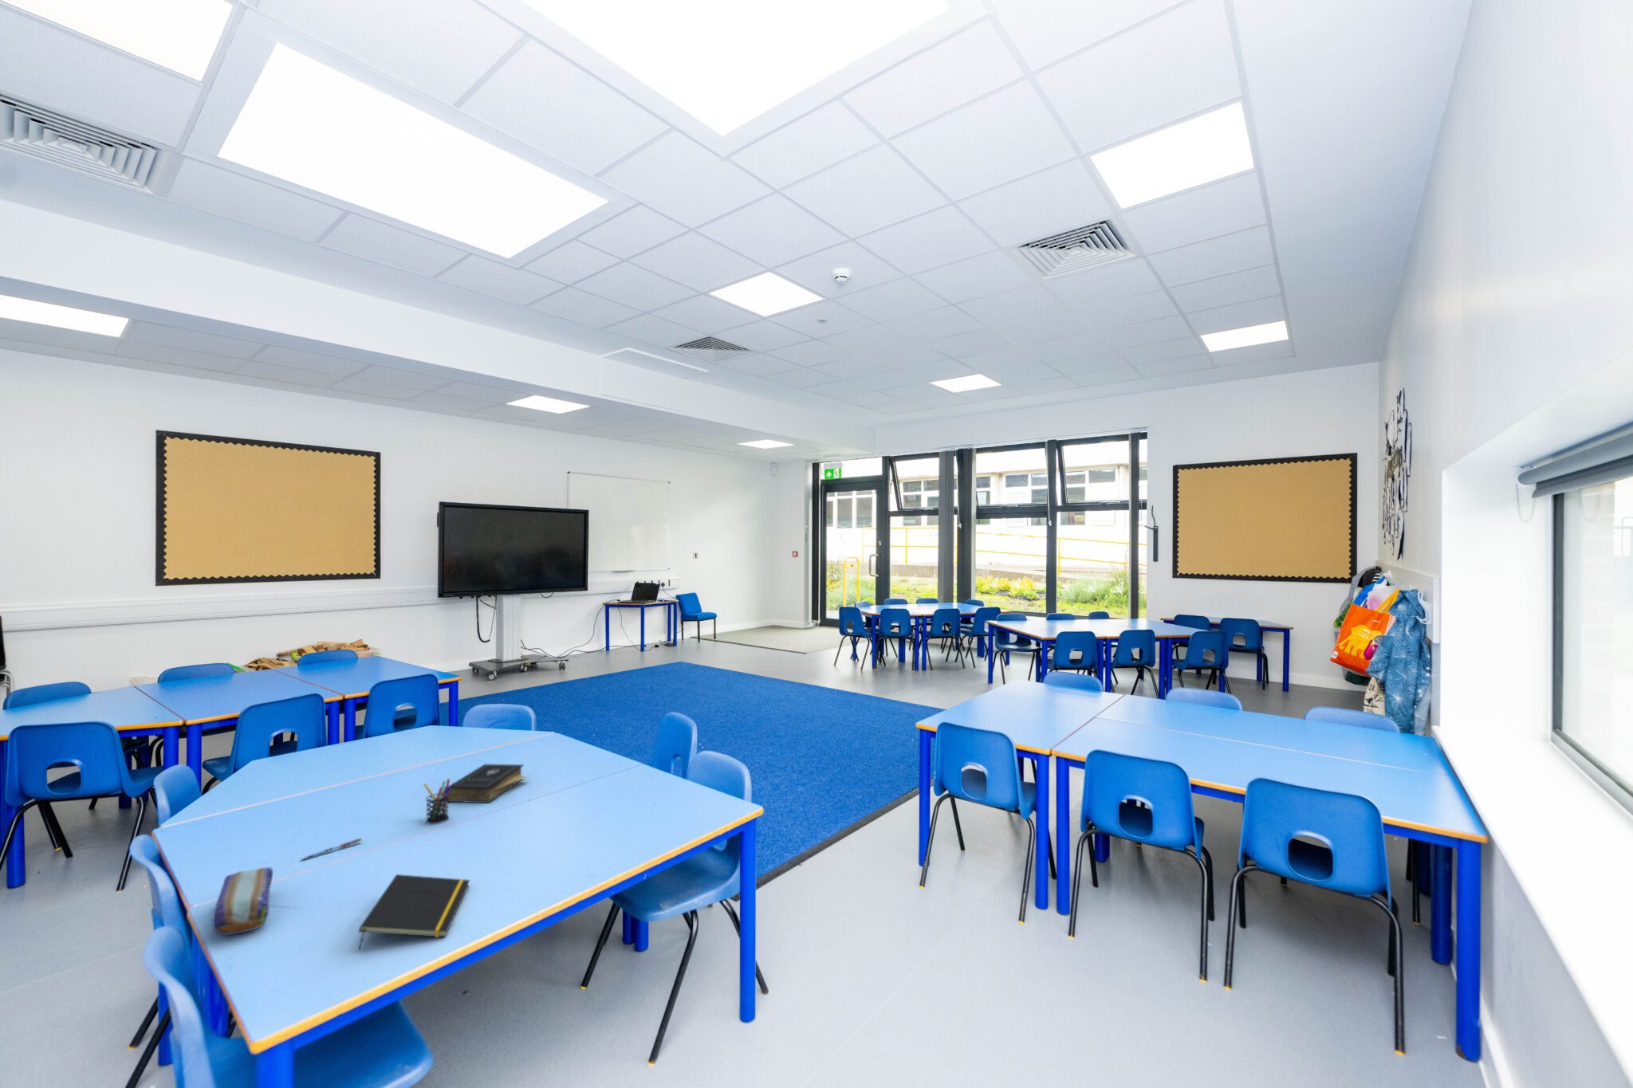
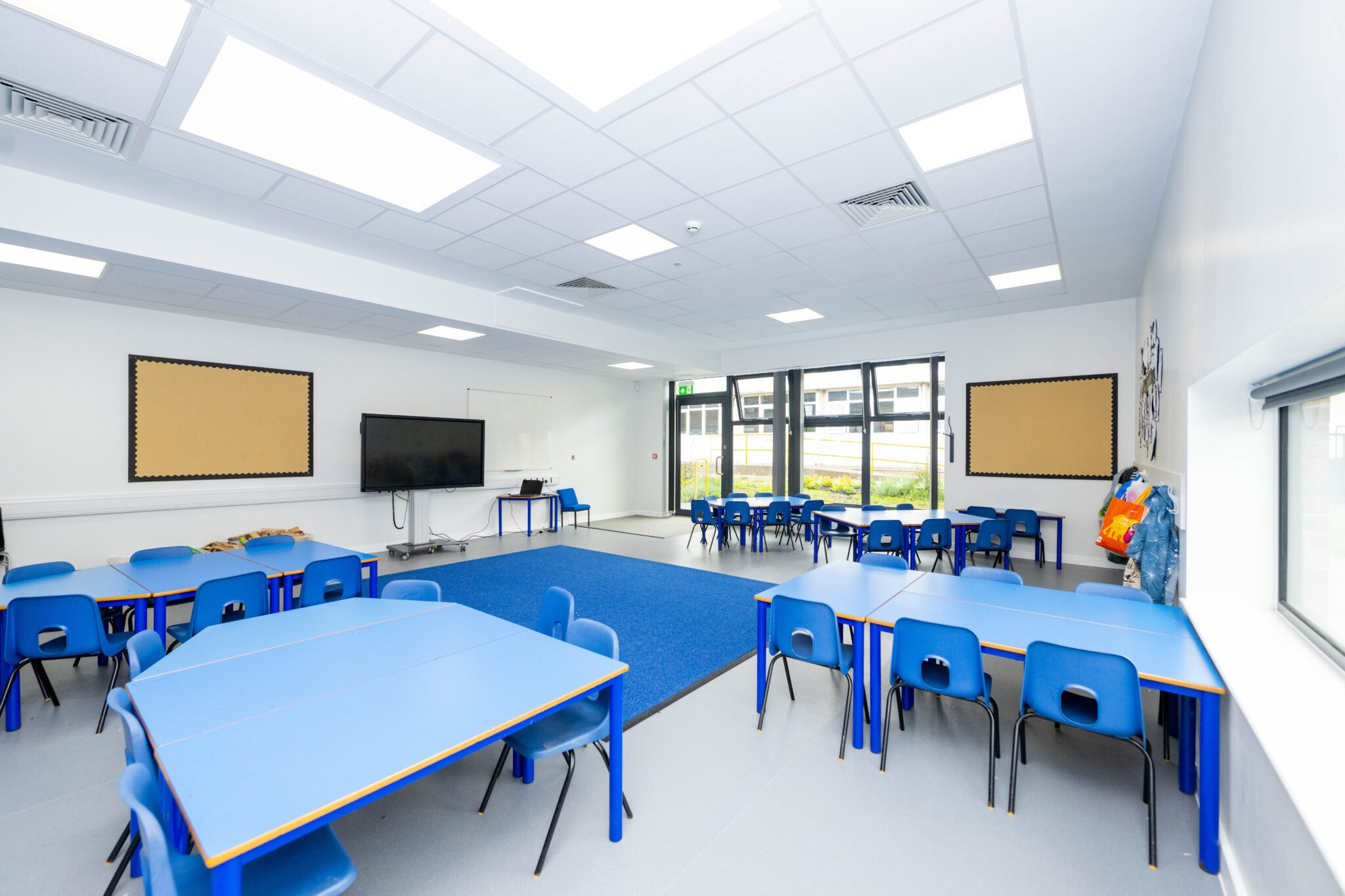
- notepad [358,873,470,950]
- book [442,764,528,804]
- pen [301,838,362,861]
- pen holder [423,778,450,824]
- pencil case [212,867,273,936]
